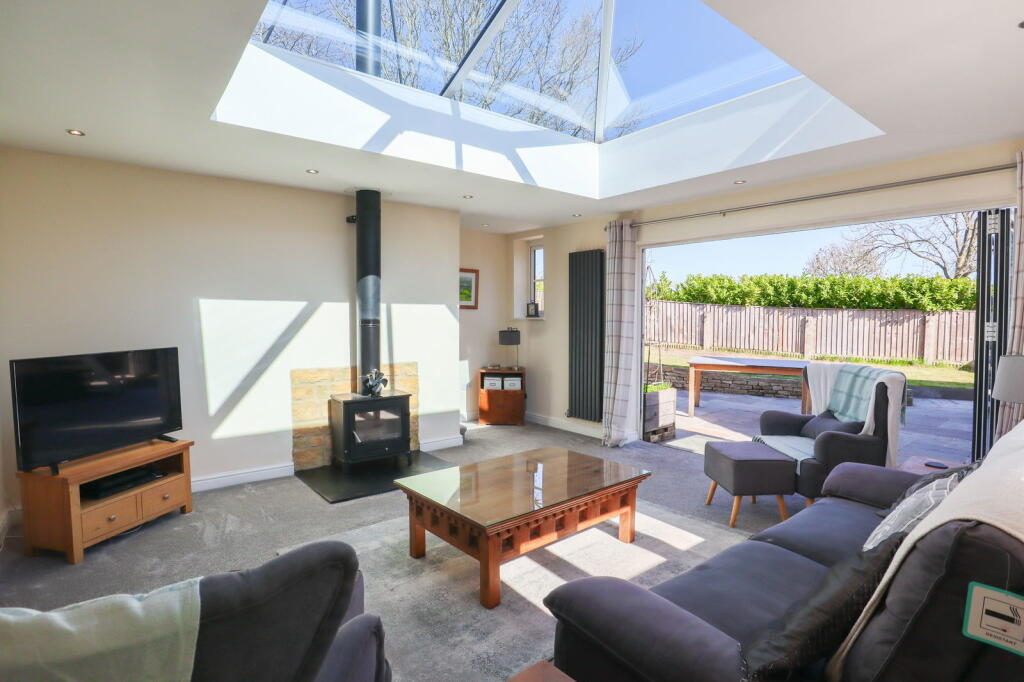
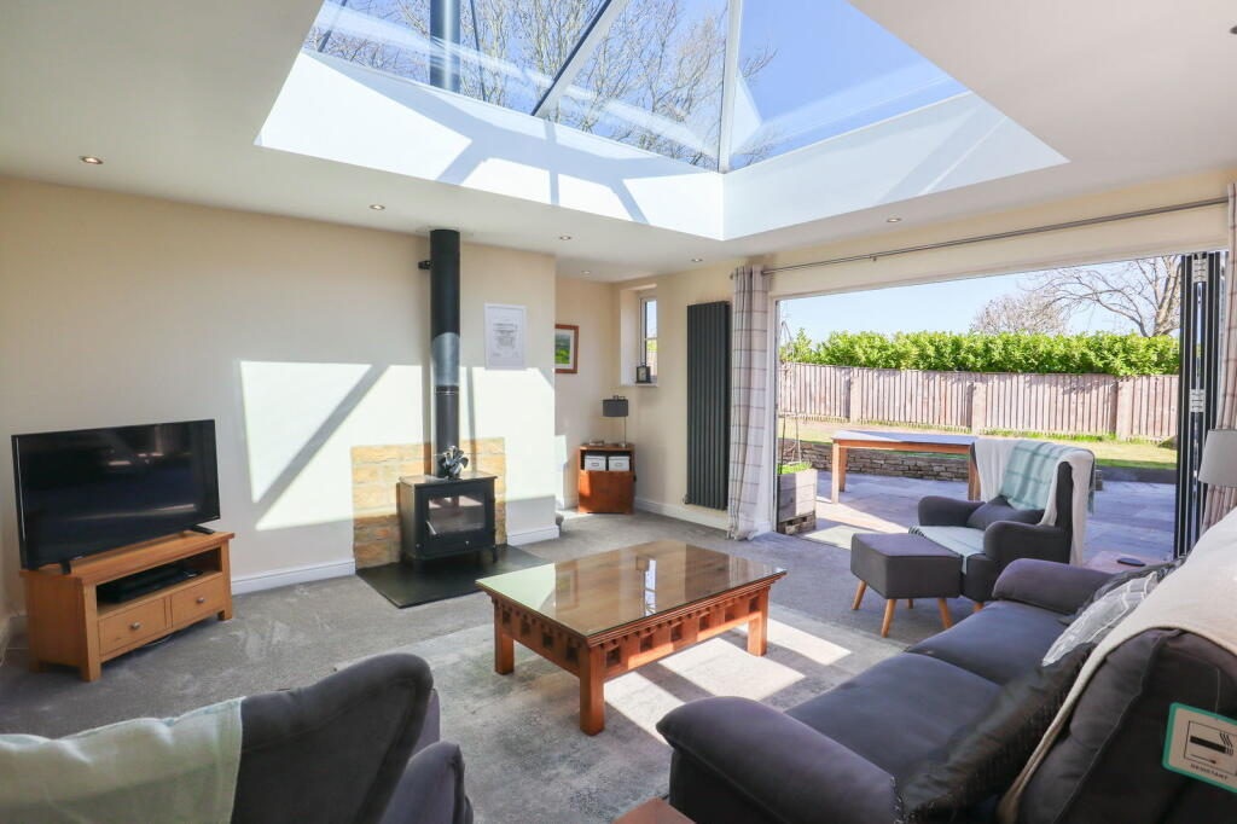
+ wall art [482,301,528,372]
